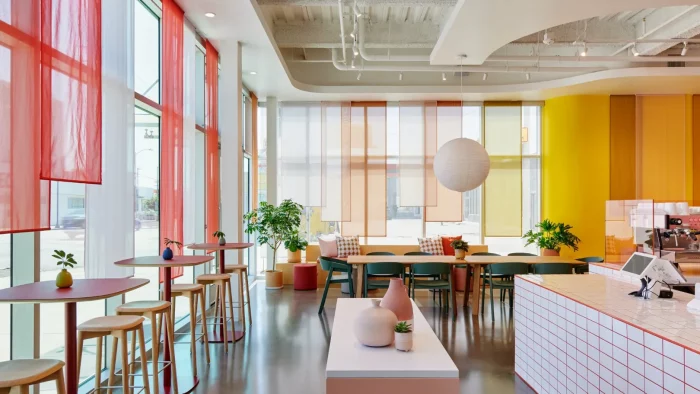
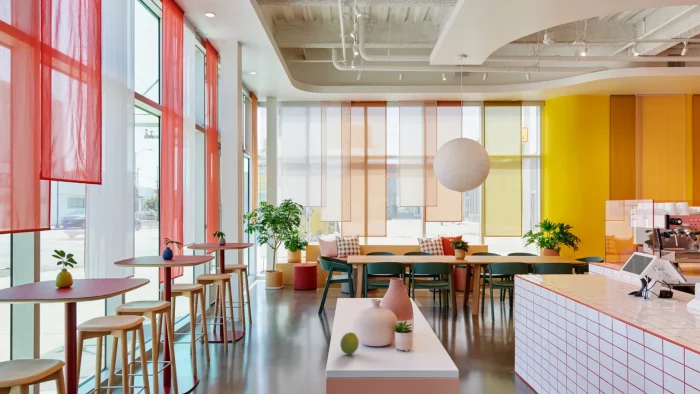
+ fruit [339,331,360,355]
